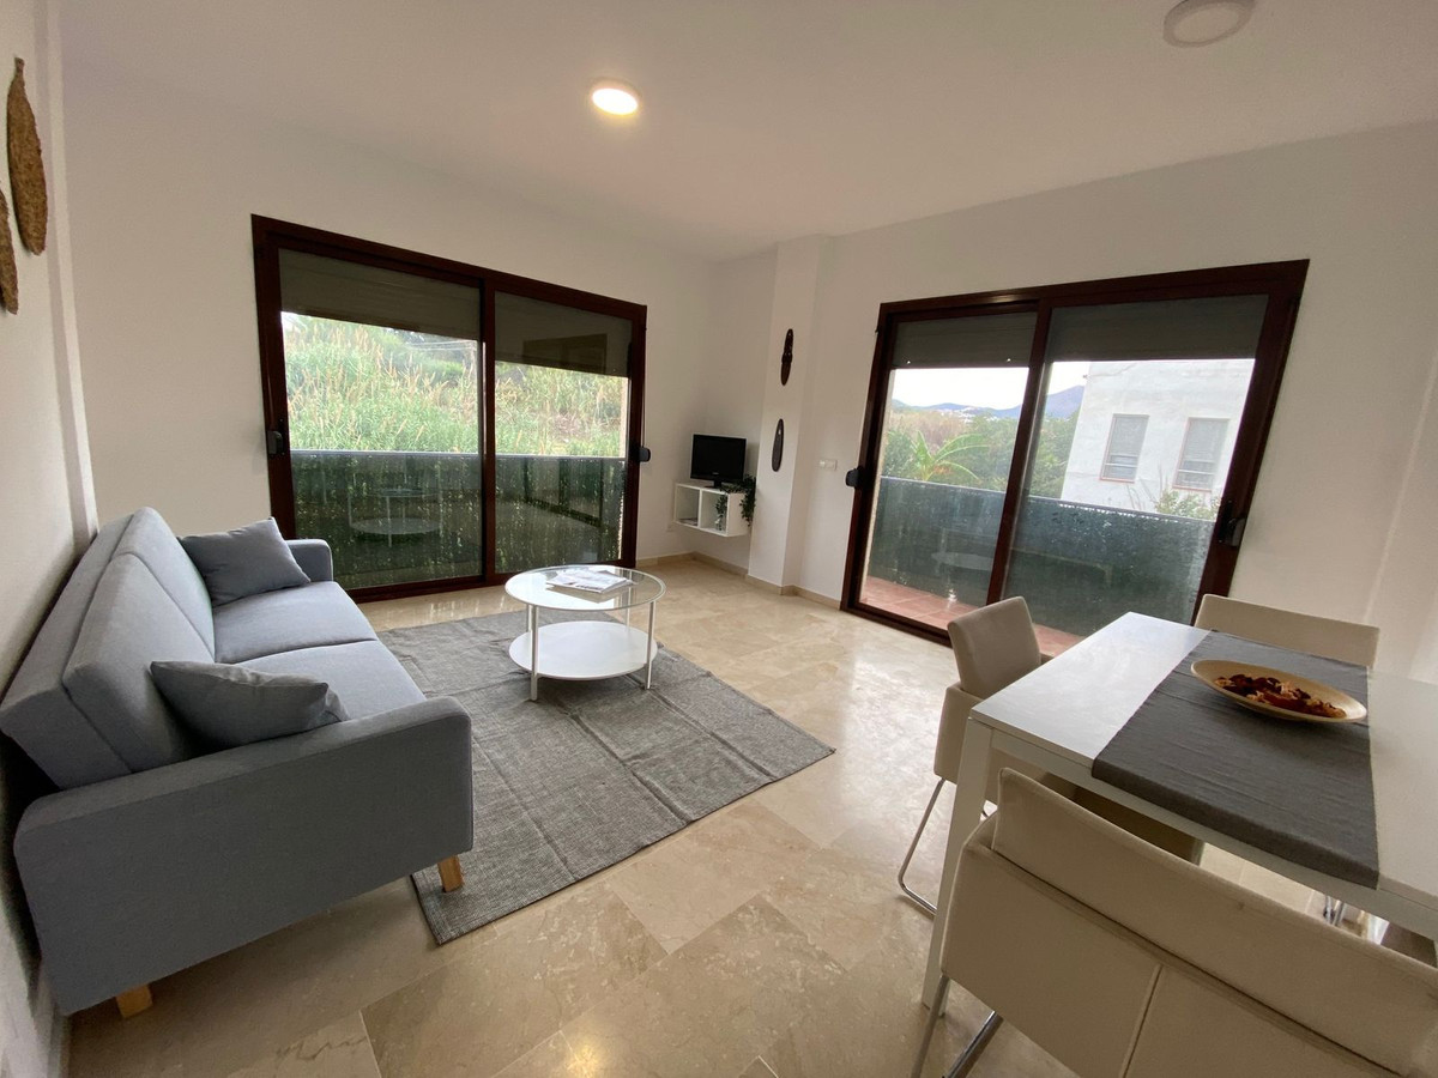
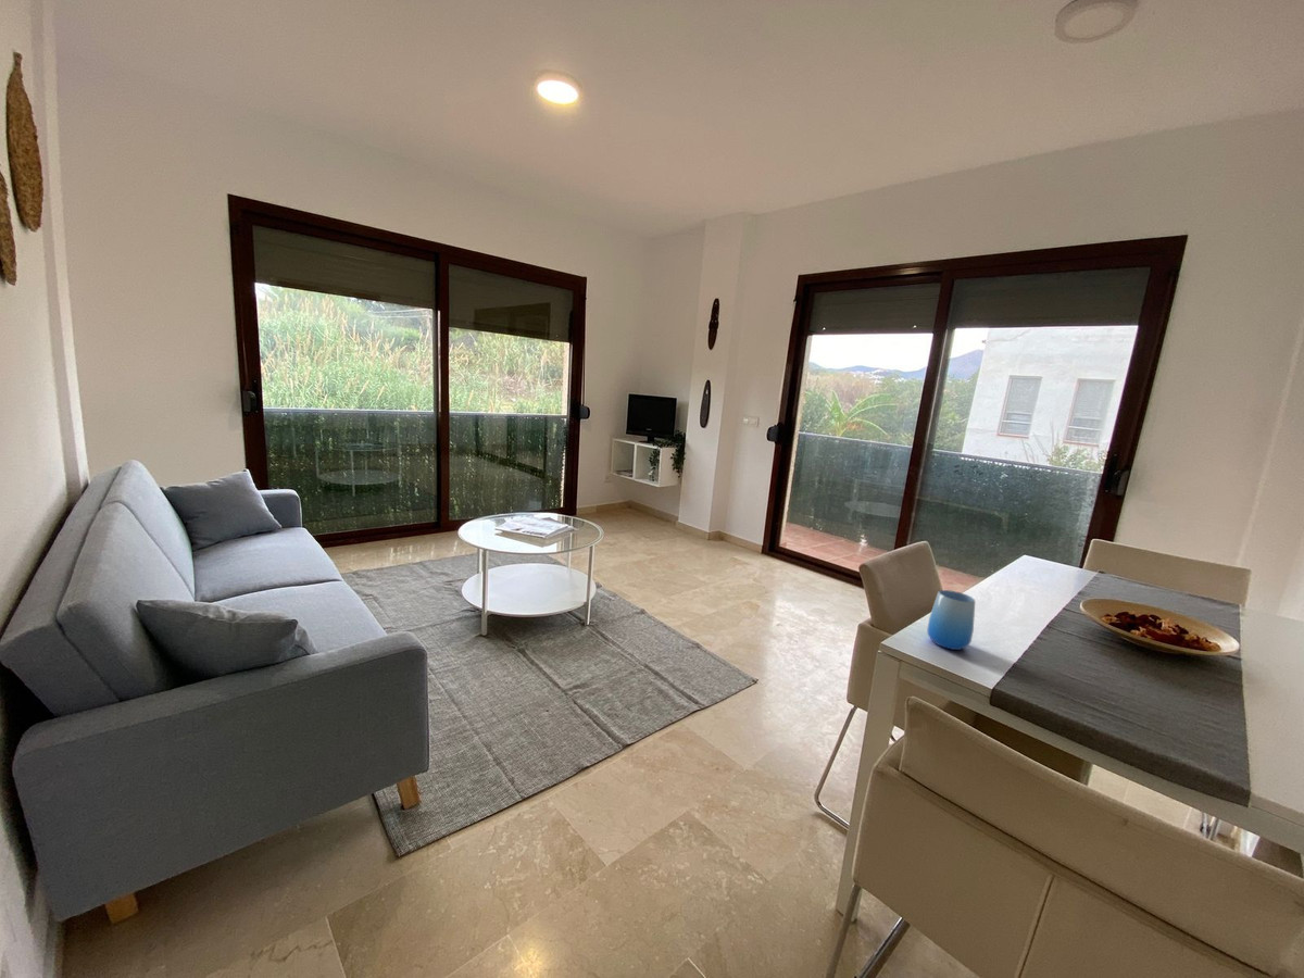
+ cup [926,589,976,651]
